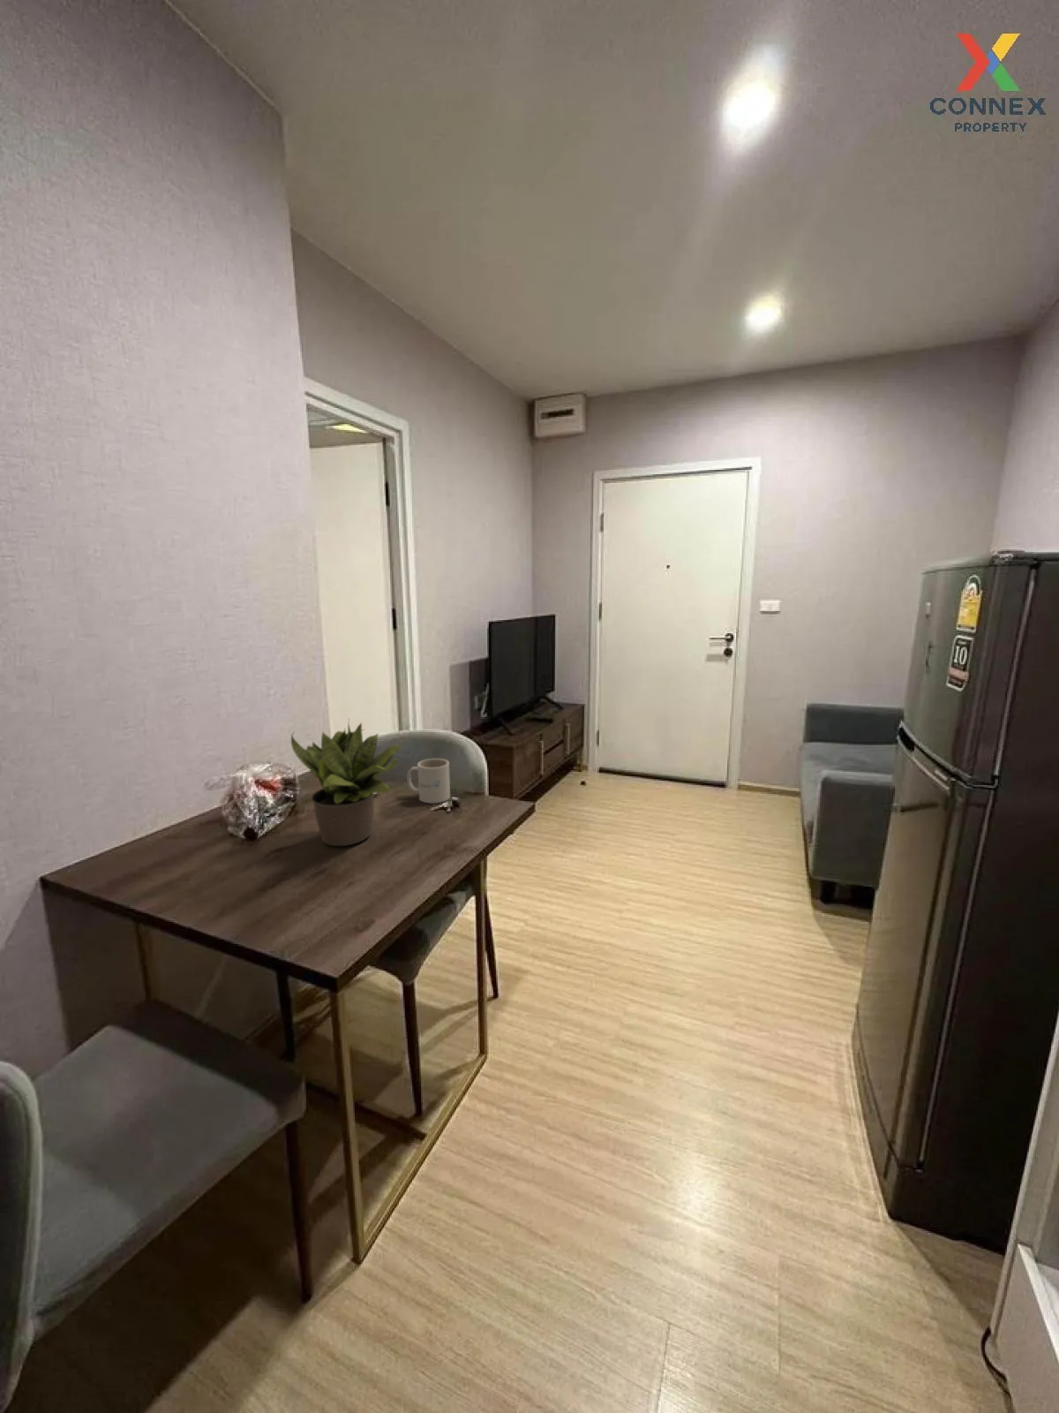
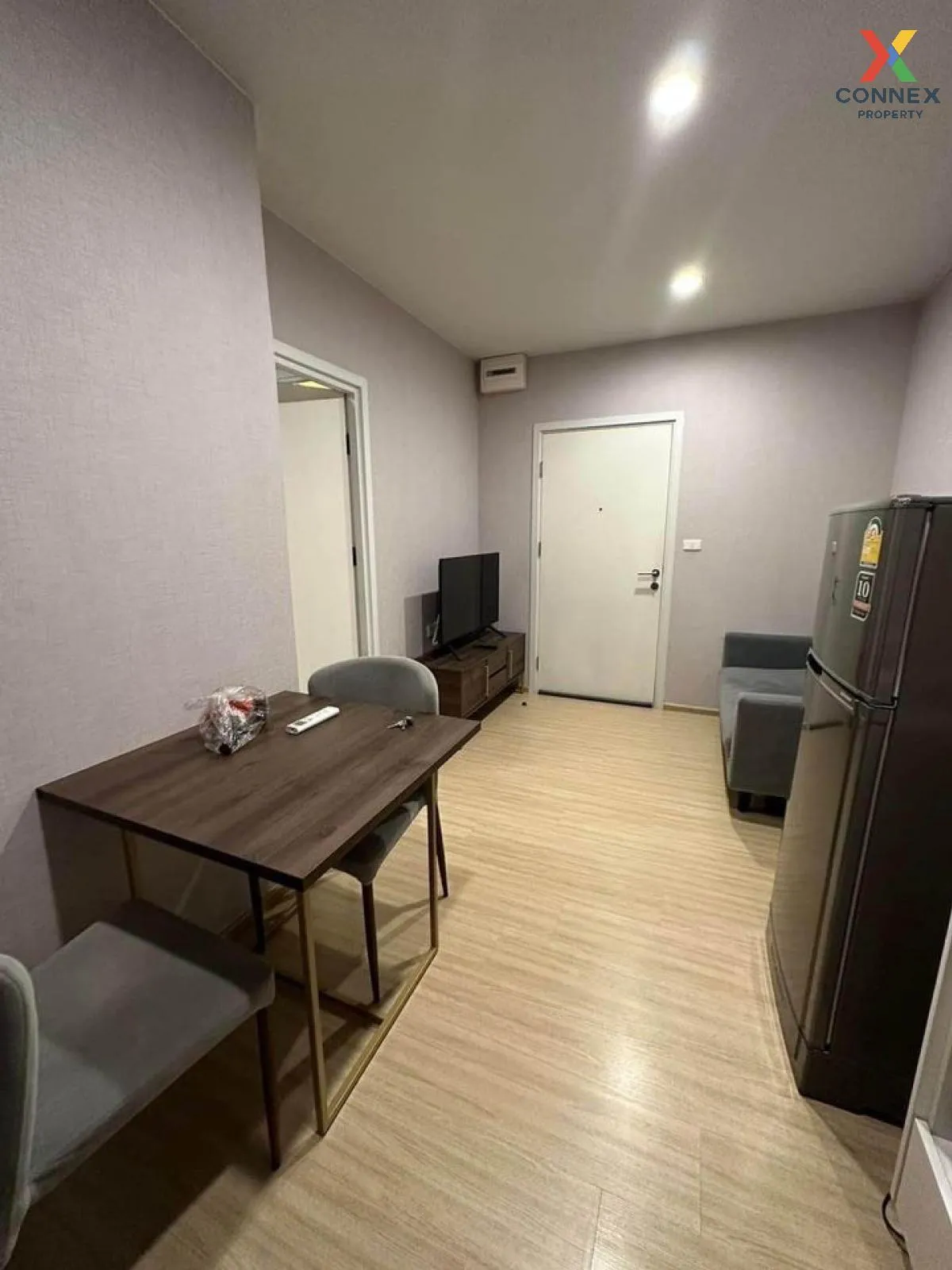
- mug [406,758,451,804]
- potted plant [290,718,403,847]
